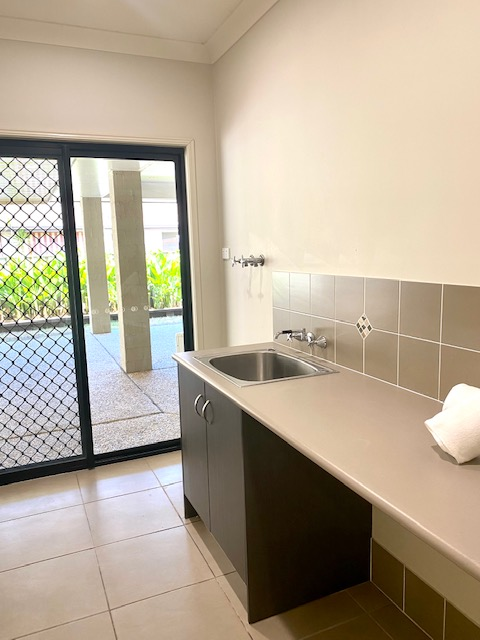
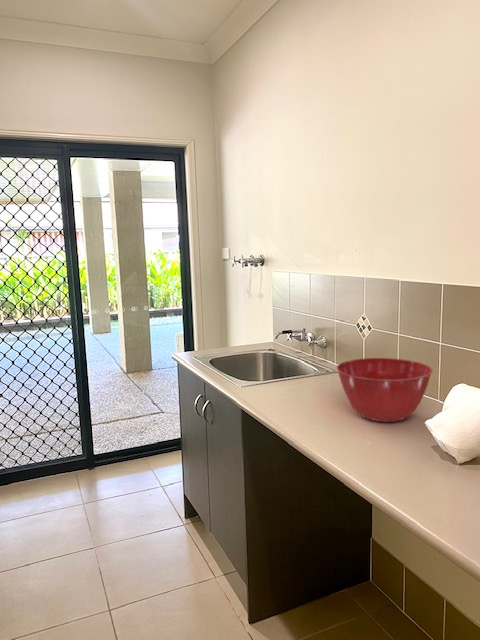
+ mixing bowl [336,357,434,423]
